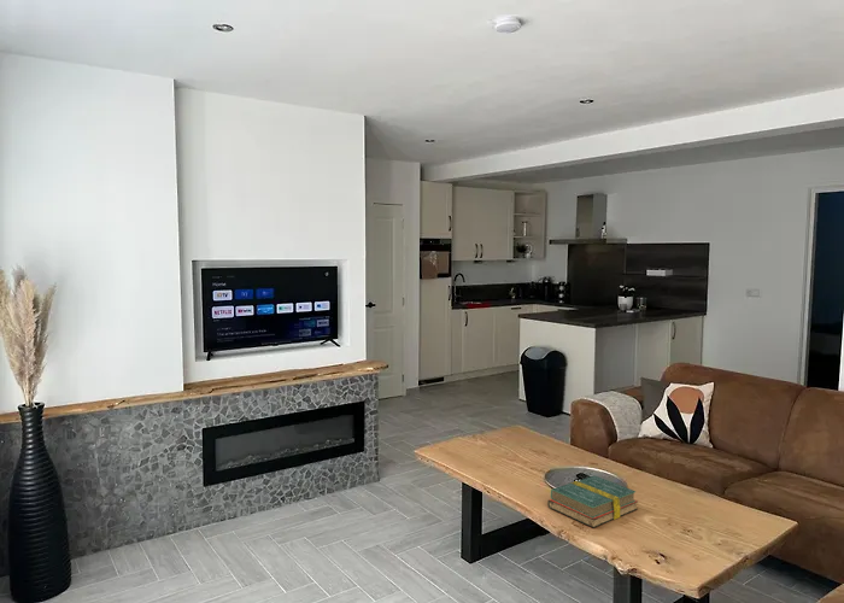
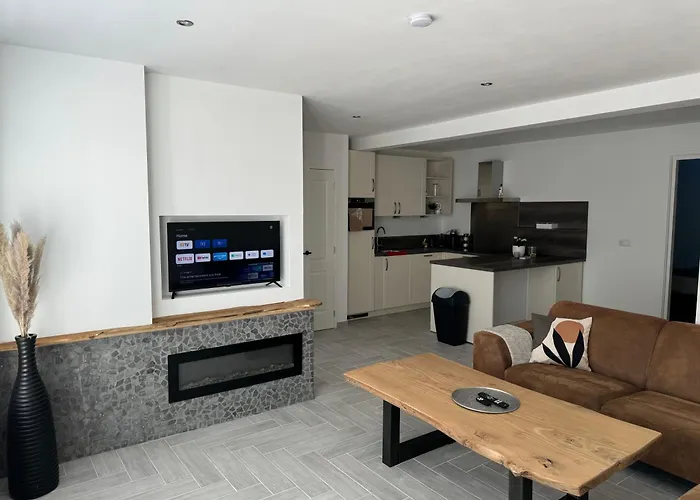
- hardback book [546,475,639,529]
